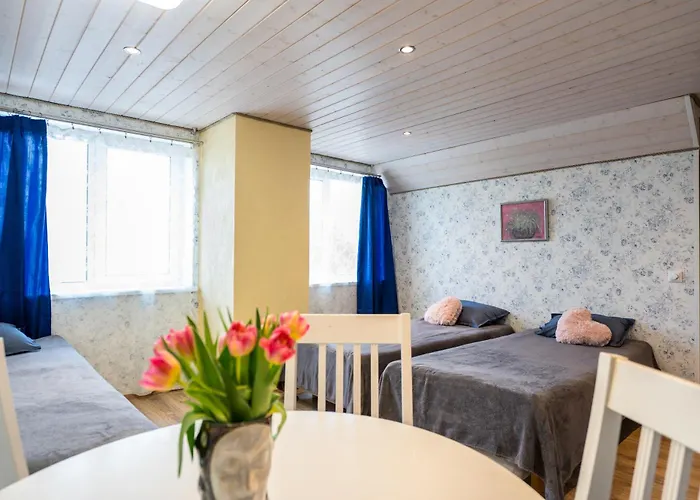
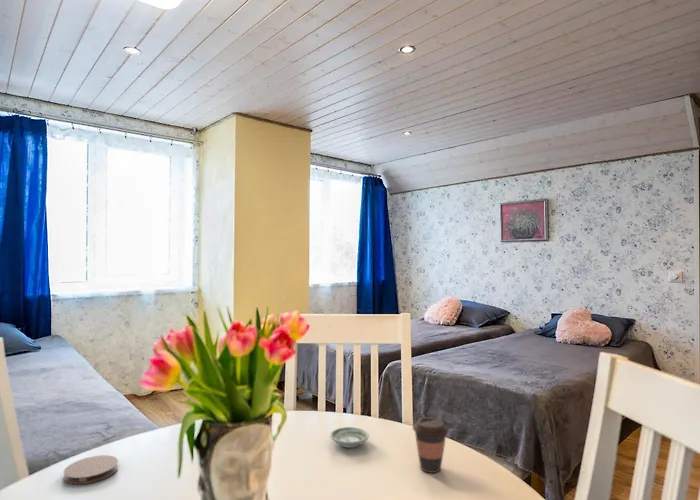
+ coaster [63,454,119,485]
+ saucer [329,426,370,449]
+ coffee cup [412,417,450,474]
